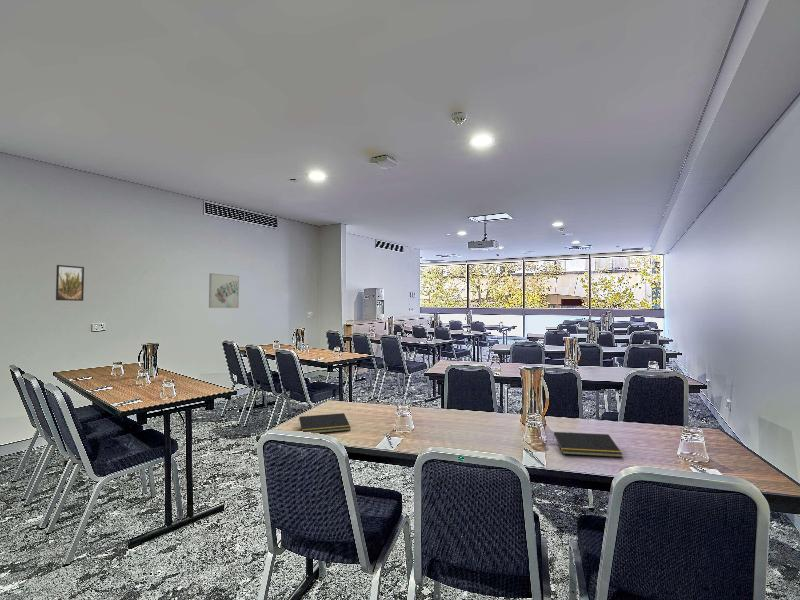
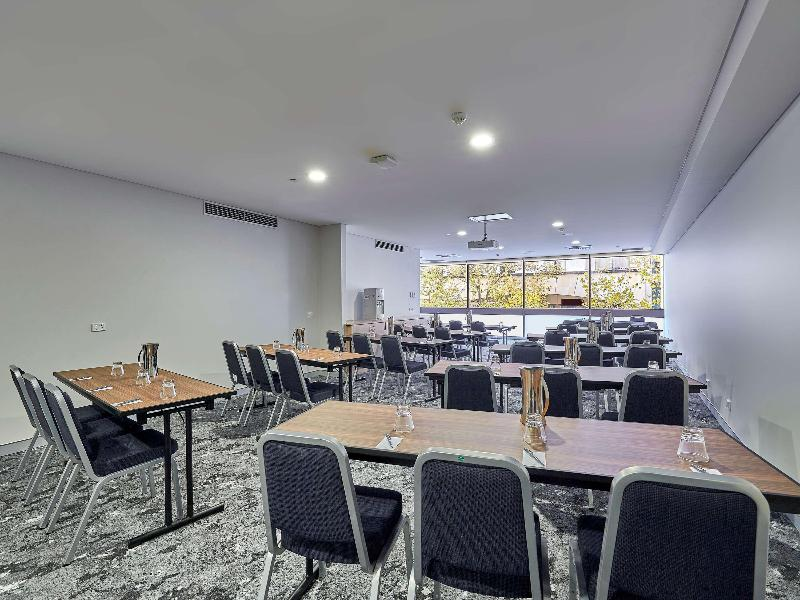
- notepad [297,412,352,434]
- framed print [55,264,85,302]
- wall art [208,272,240,309]
- notepad [552,431,623,458]
